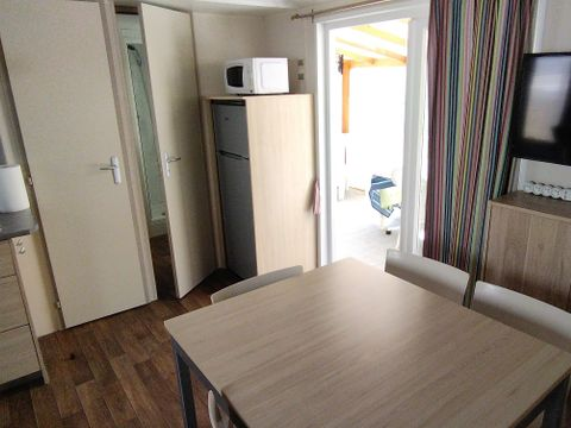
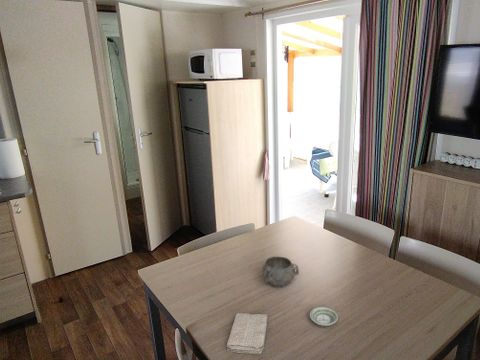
+ saucer [309,306,339,327]
+ washcloth [226,312,269,355]
+ decorative bowl [261,255,300,287]
